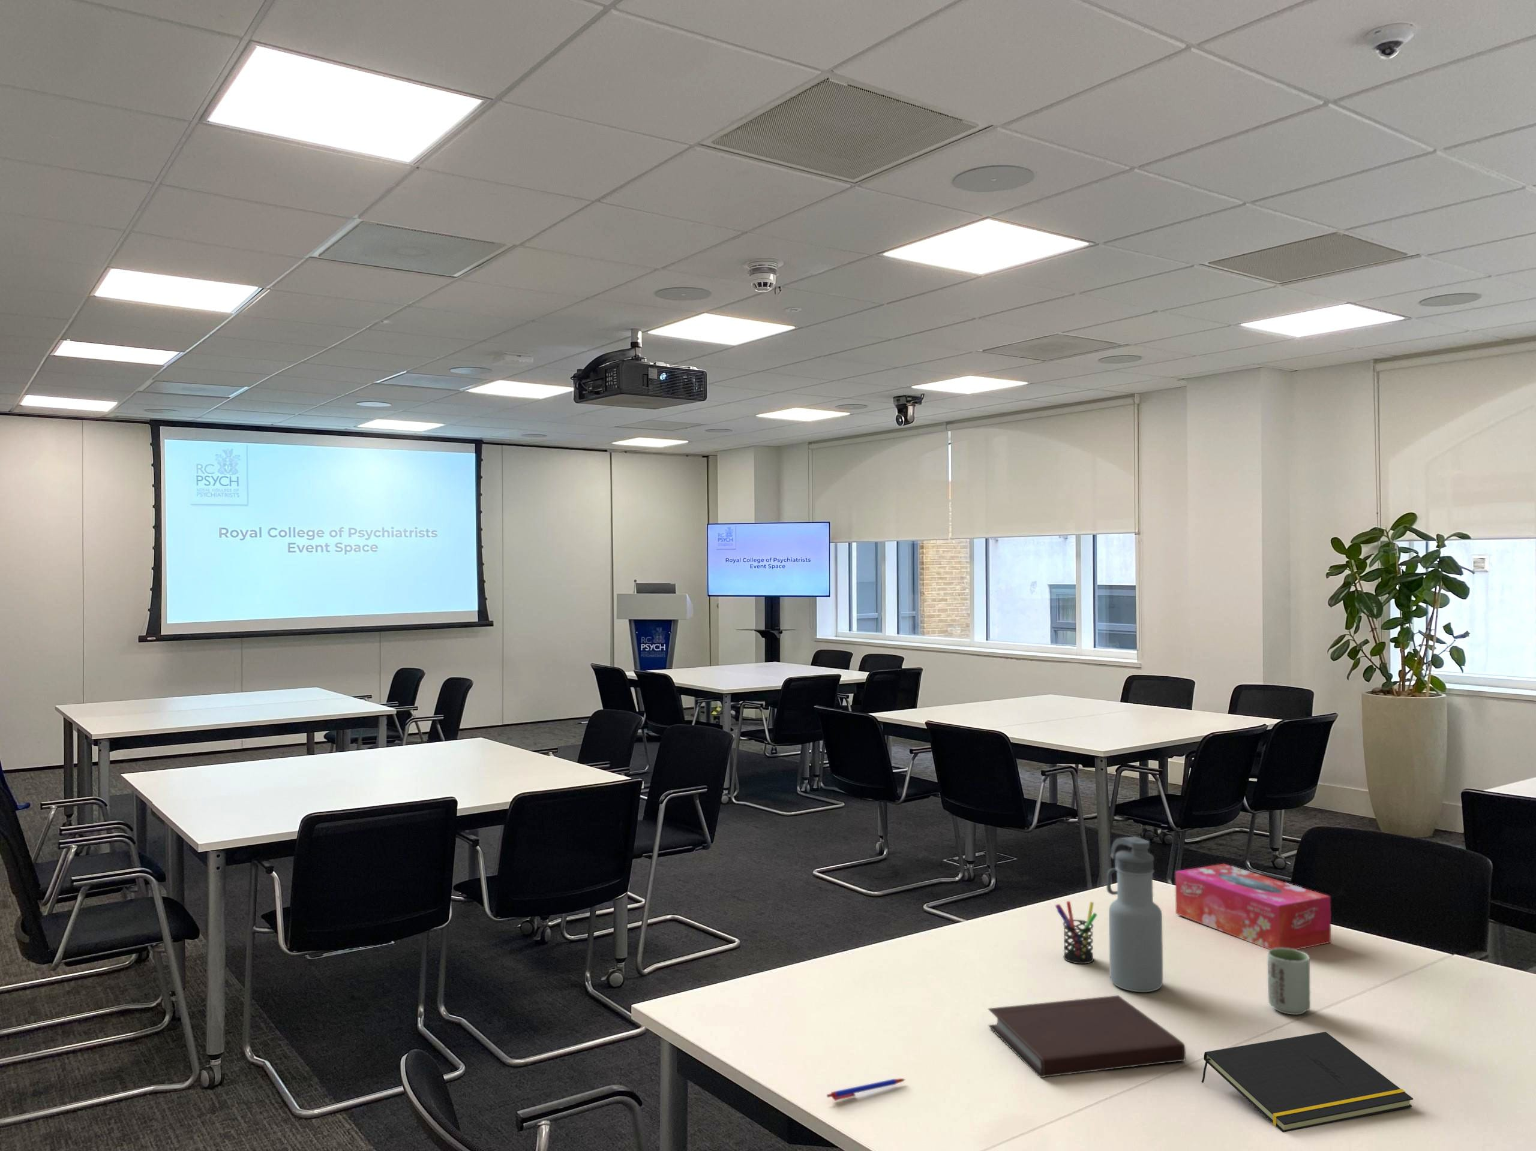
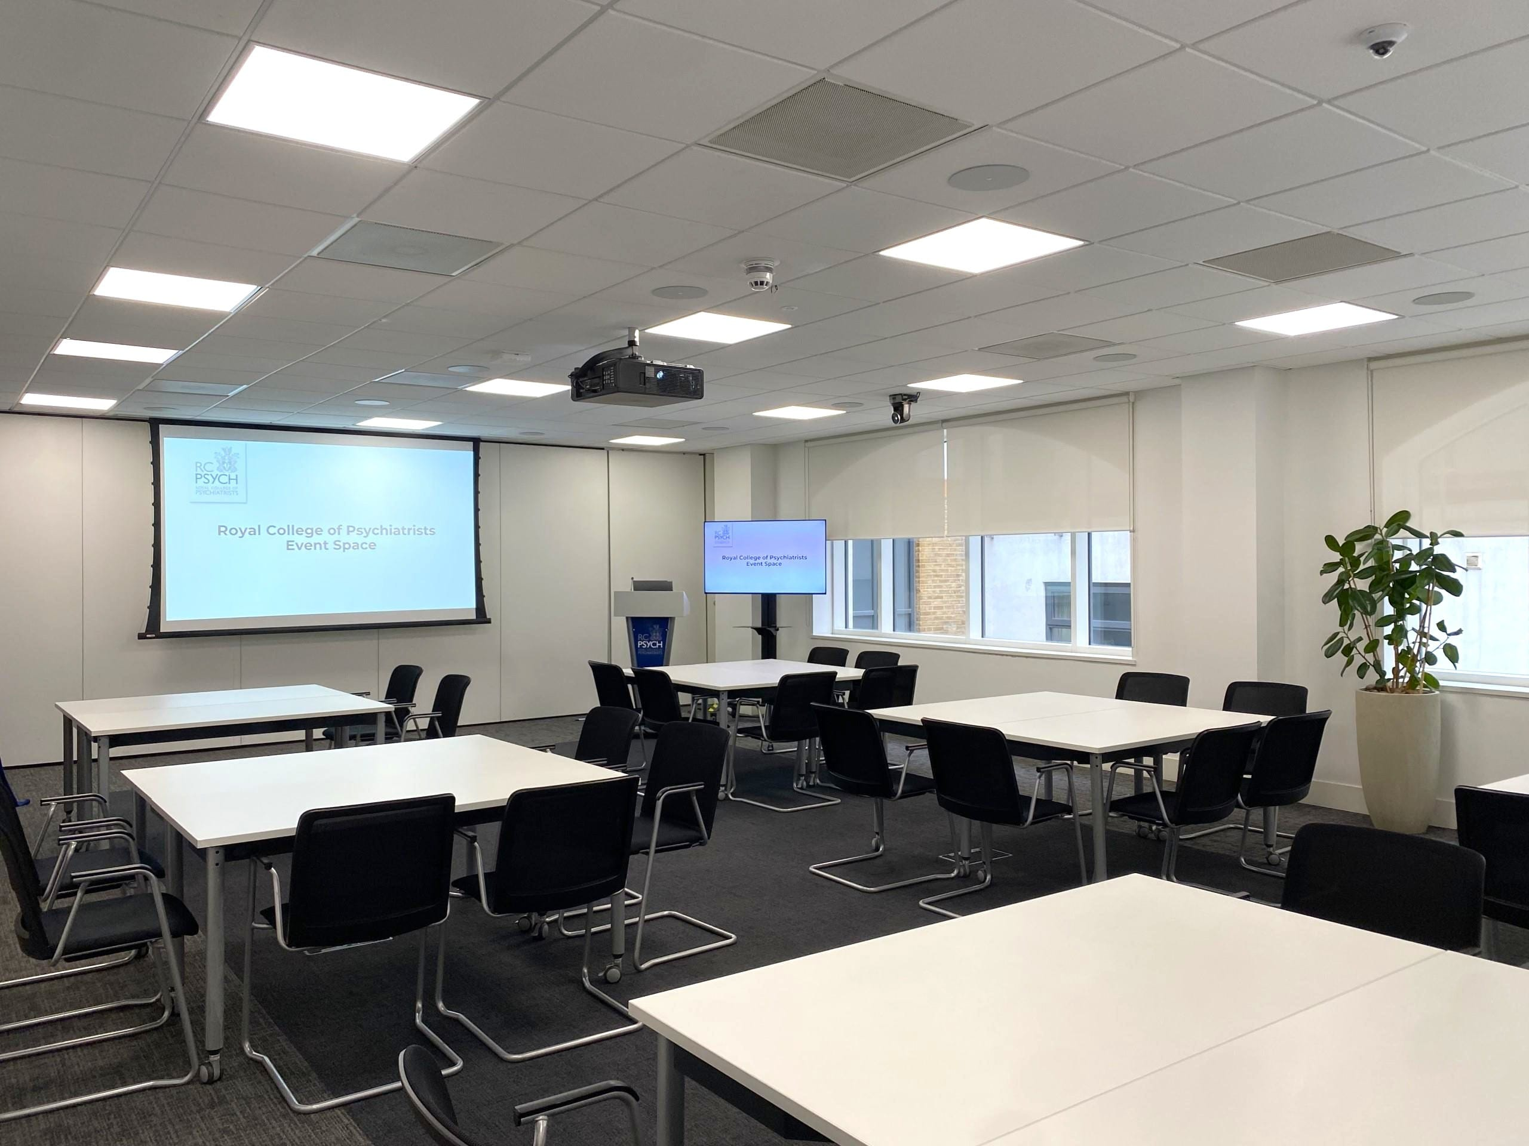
- water bottle [1105,835,1163,993]
- notepad [1201,1031,1414,1133]
- cup [1266,948,1311,1016]
- pen holder [1055,901,1097,965]
- tissue box [1174,863,1332,950]
- notebook [987,995,1186,1078]
- pen [826,1078,906,1101]
